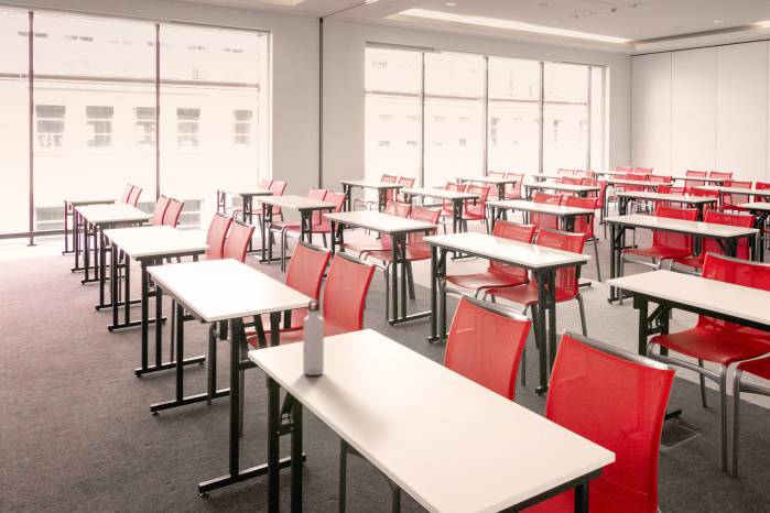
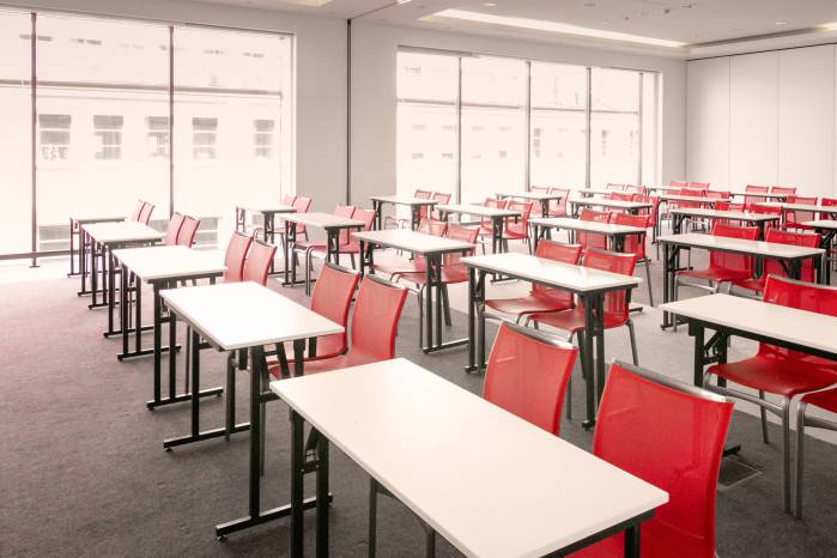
- water bottle [302,299,325,376]
